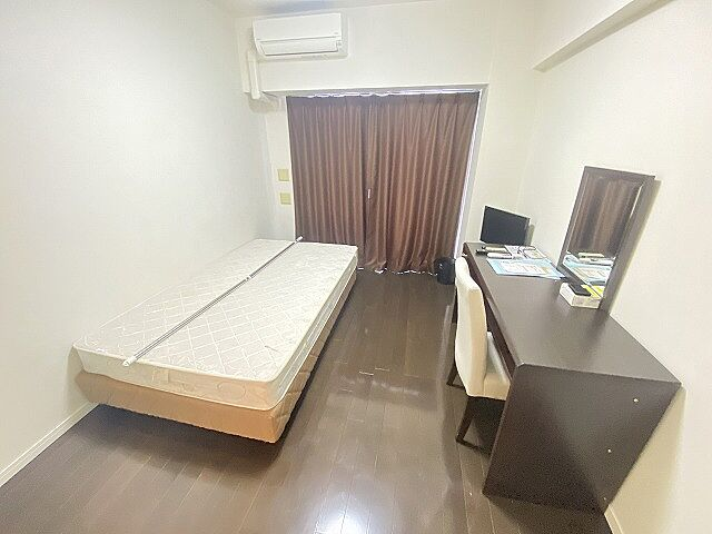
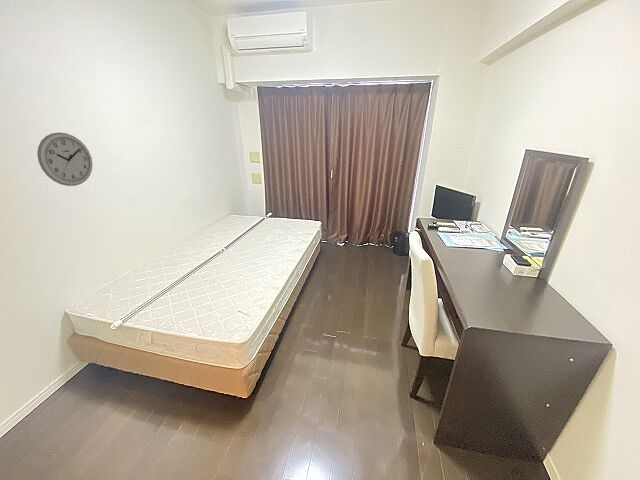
+ wall clock [36,132,94,187]
